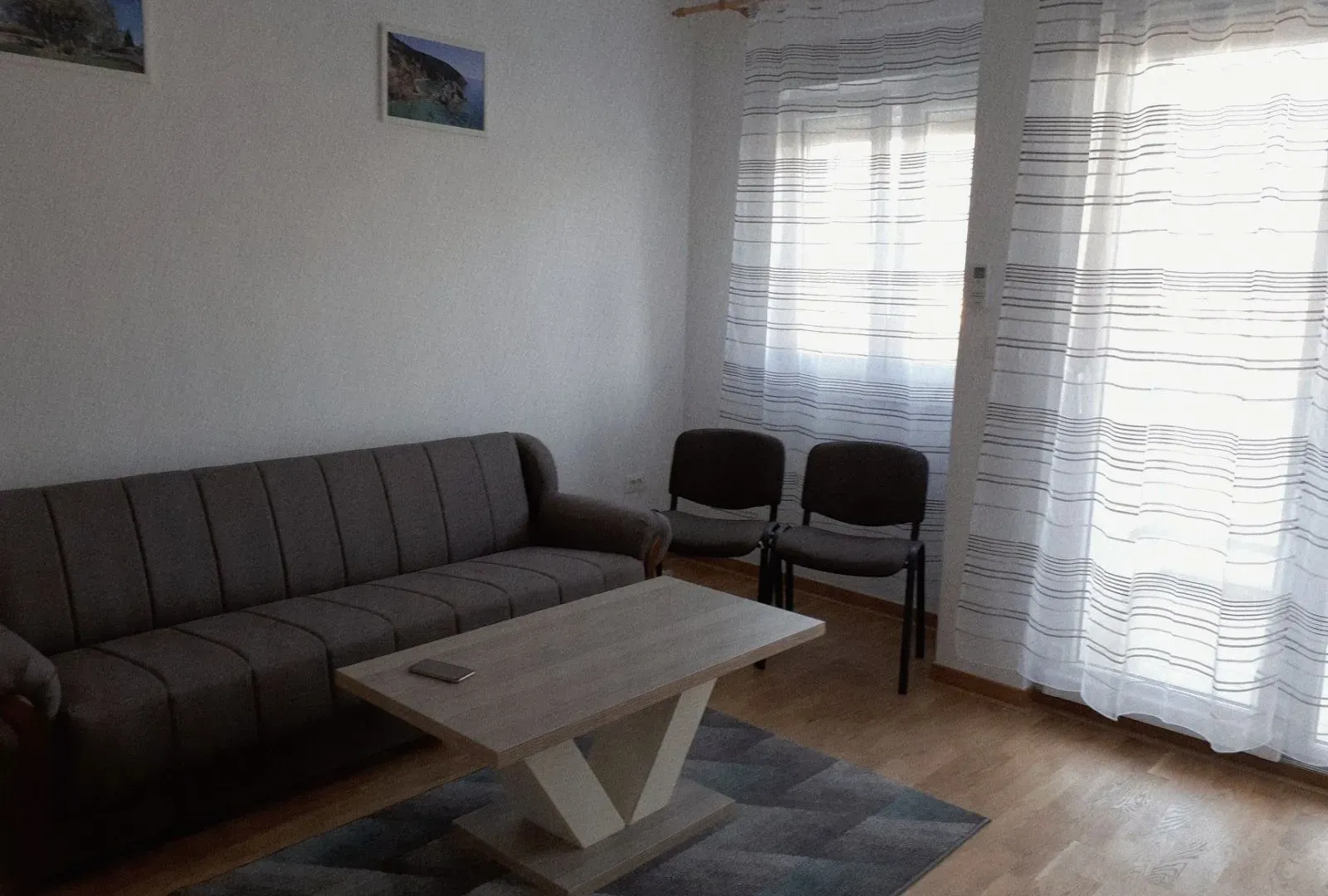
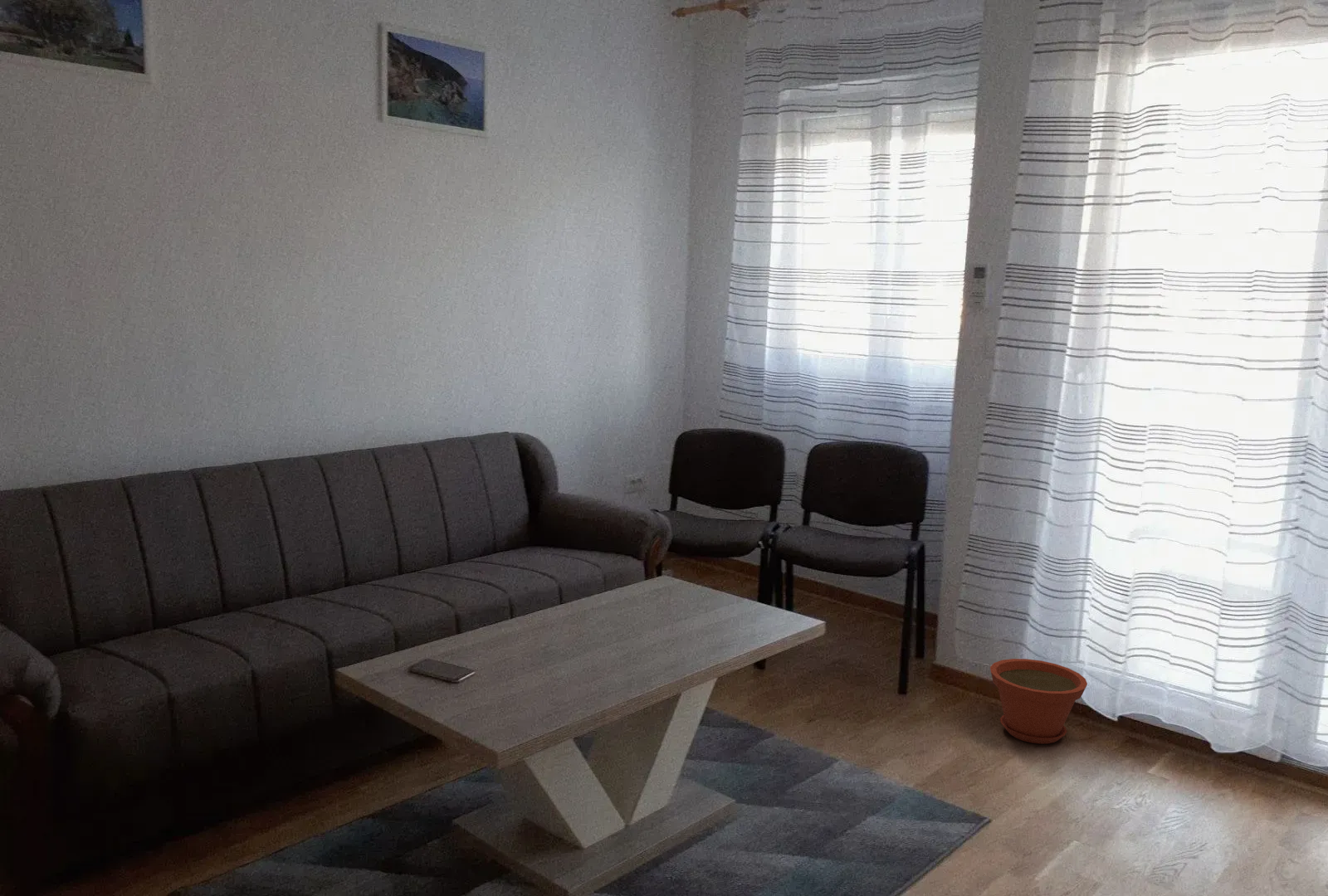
+ plant pot [989,658,1088,745]
